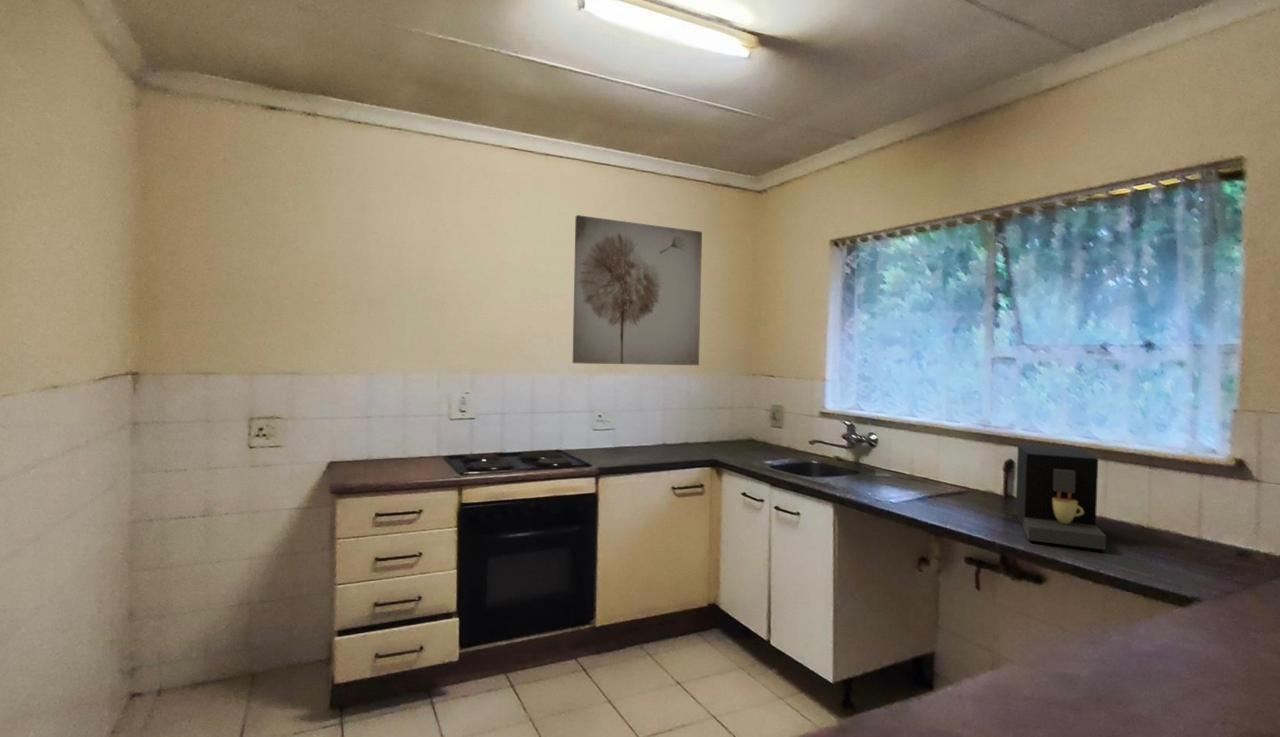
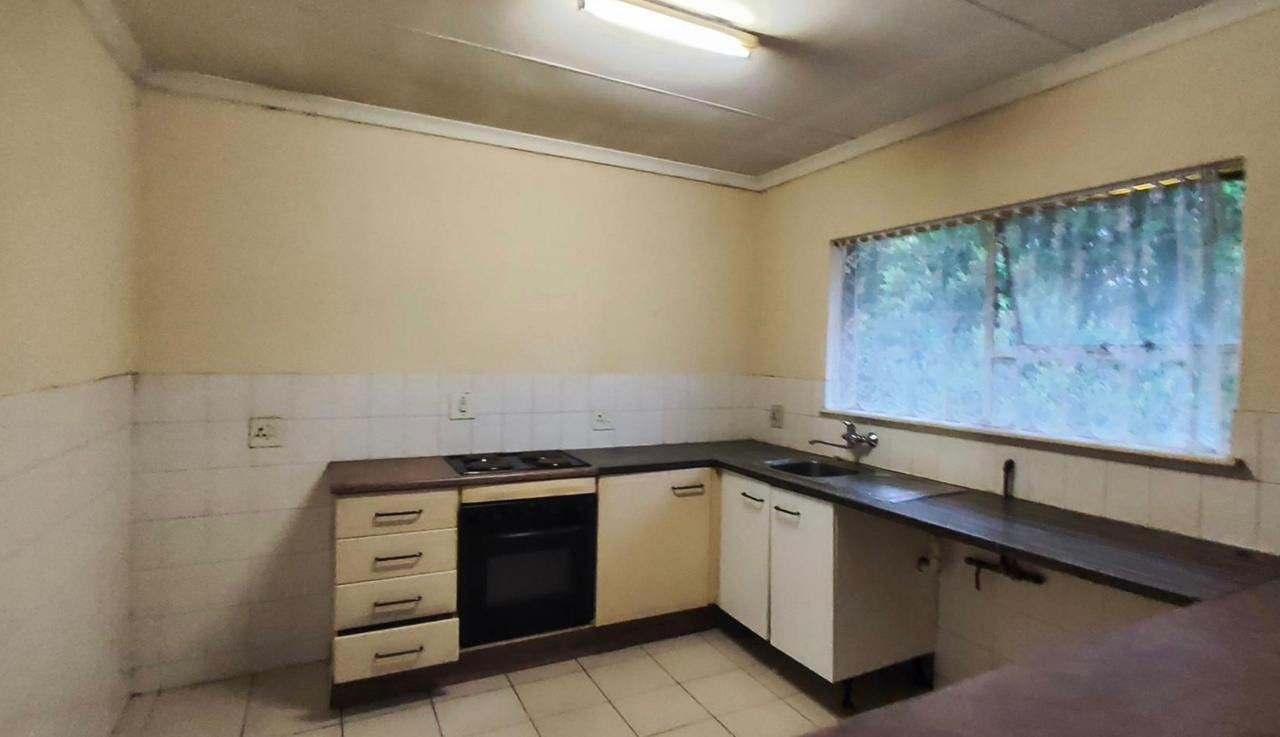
- wall art [572,214,703,366]
- coffee maker [1015,444,1107,551]
